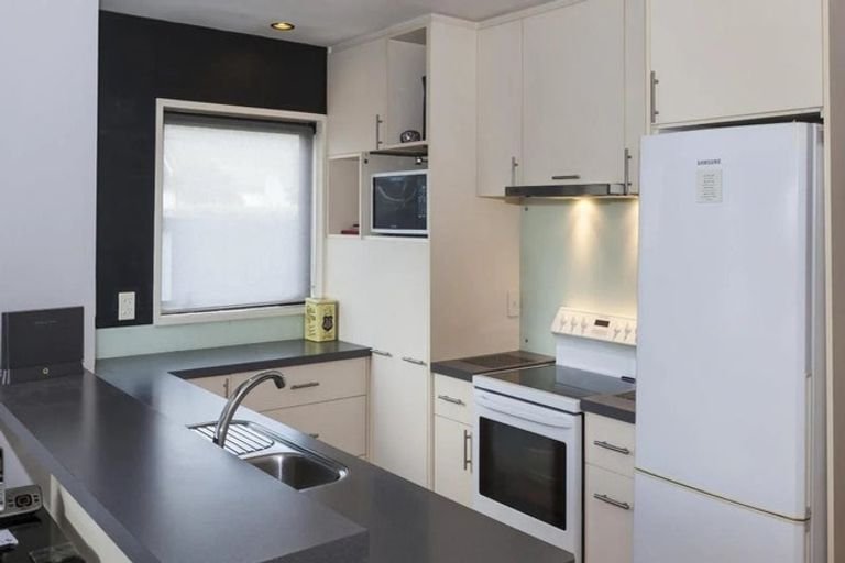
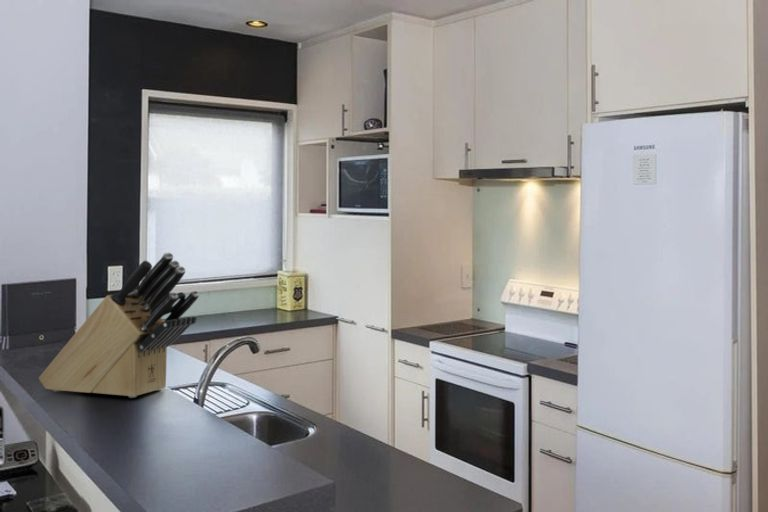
+ knife block [38,252,200,399]
